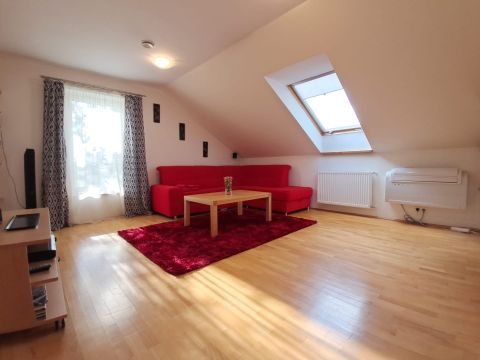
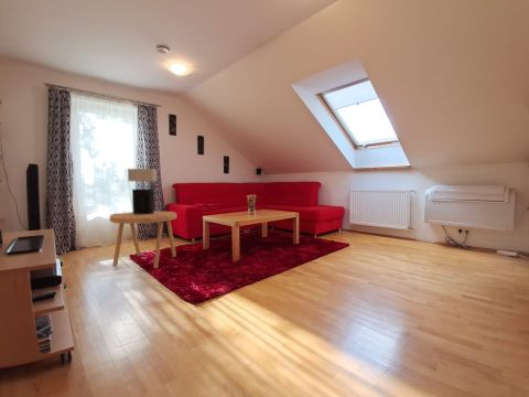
+ table lamp [127,168,158,214]
+ side table [109,211,177,269]
